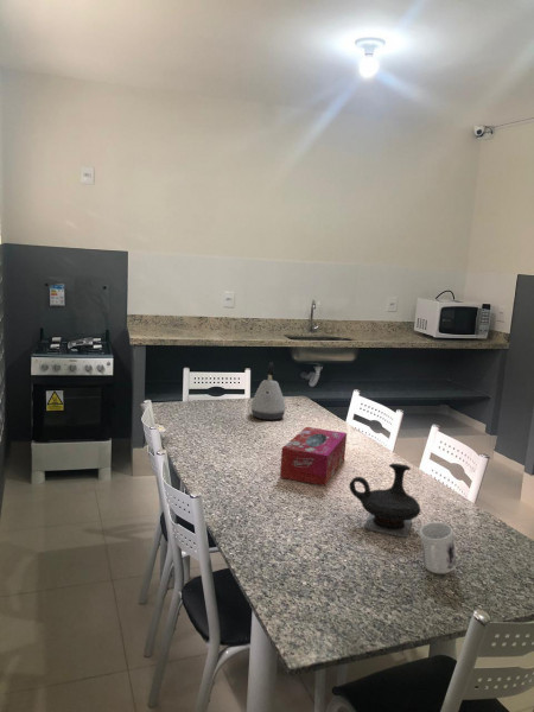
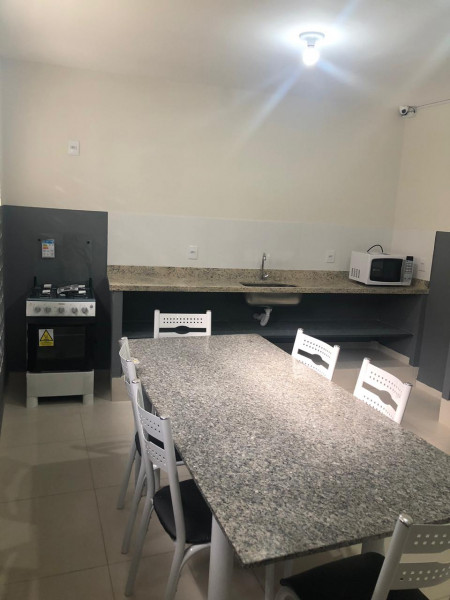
- kettle [249,361,287,421]
- teapot [349,463,421,539]
- mug [419,521,457,574]
- tissue box [279,426,348,487]
